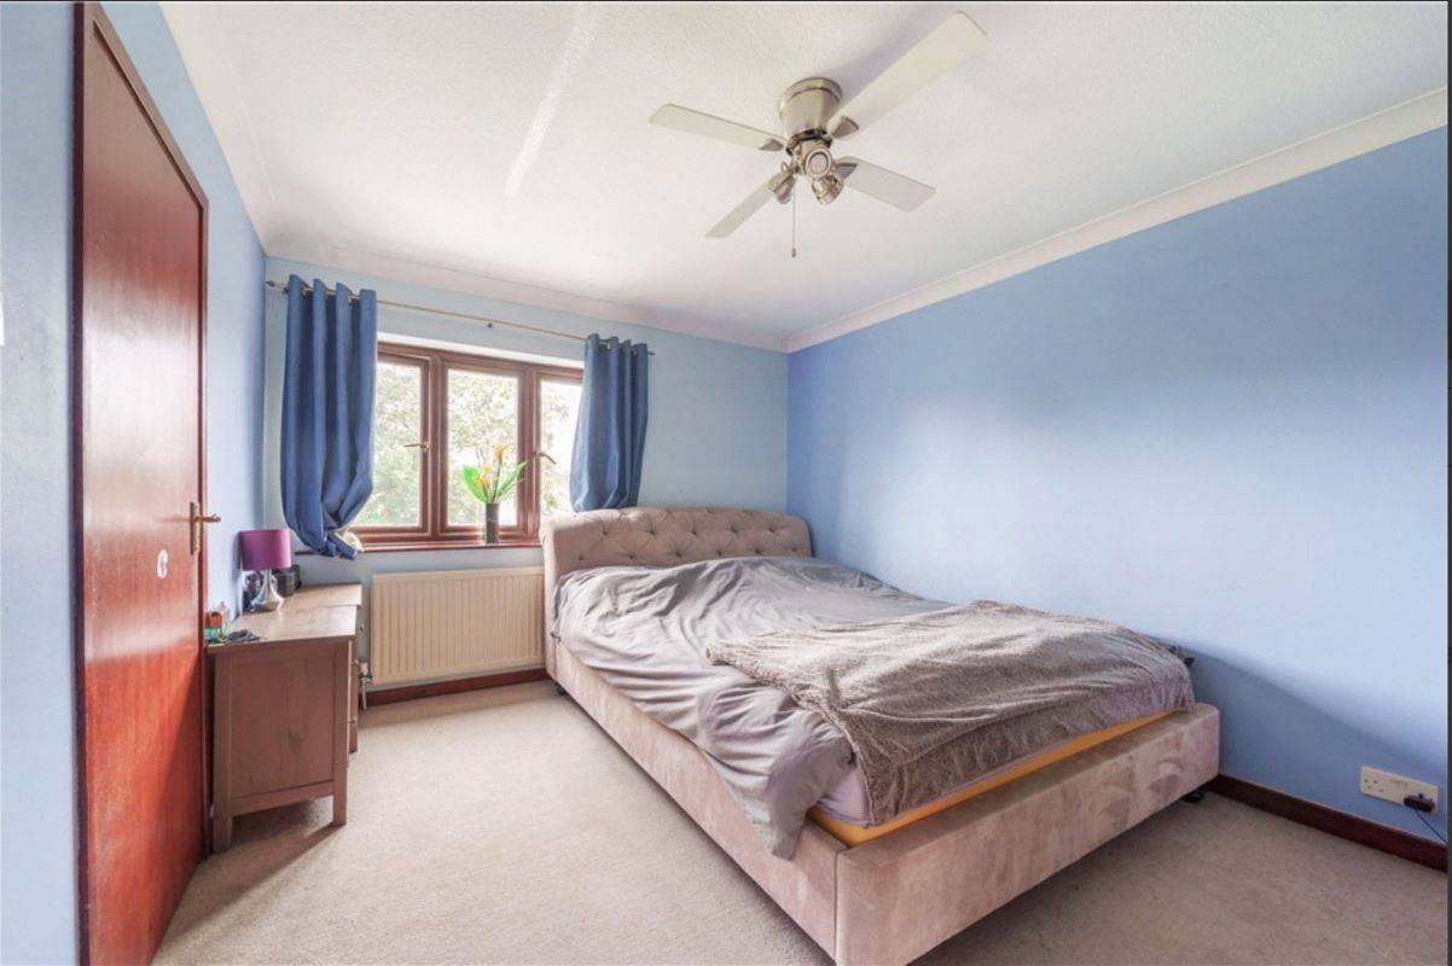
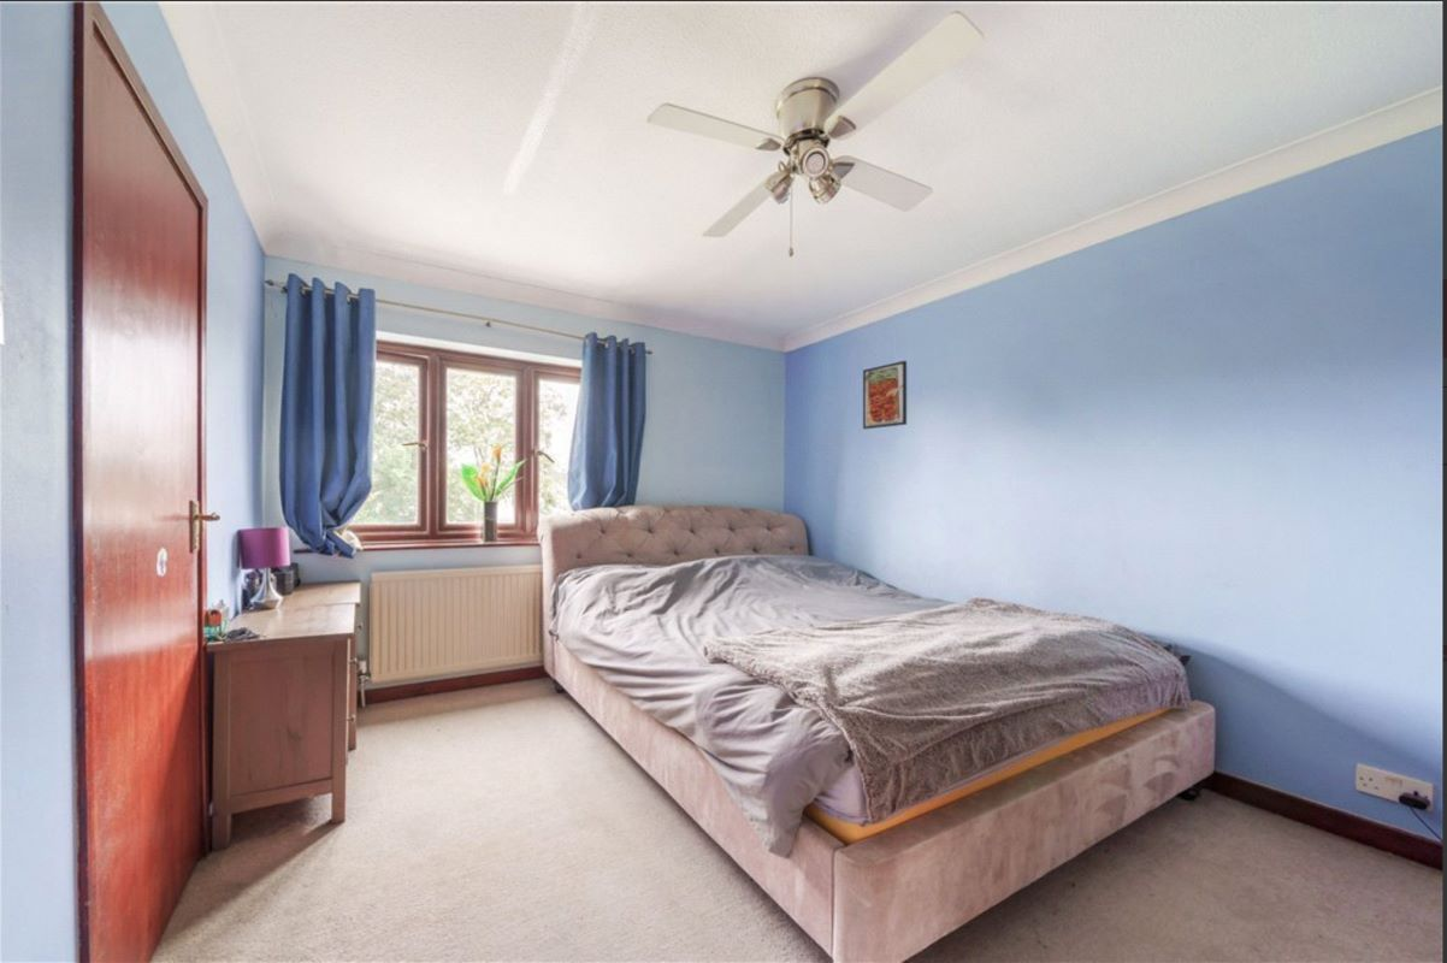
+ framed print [862,360,908,430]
